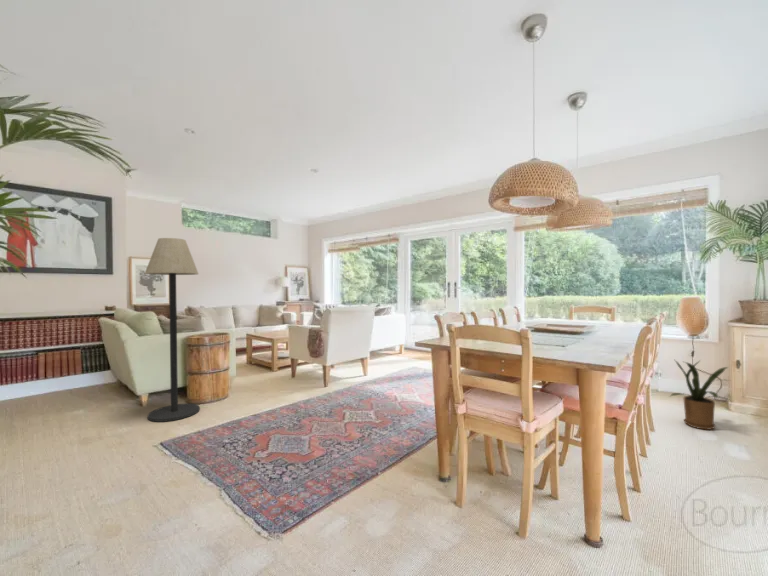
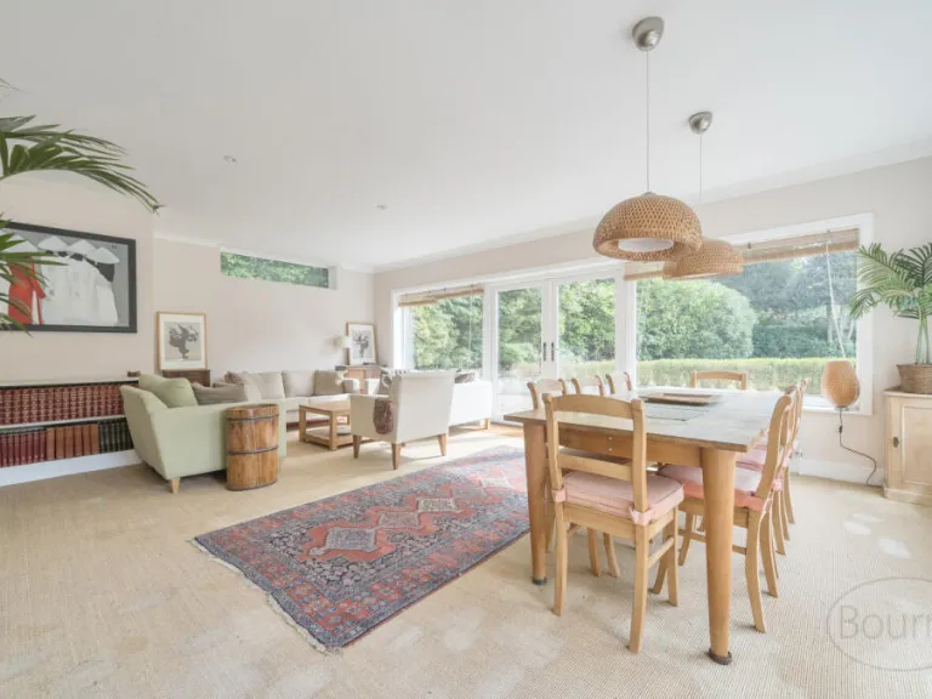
- house plant [669,359,731,431]
- floor lamp [144,237,201,423]
